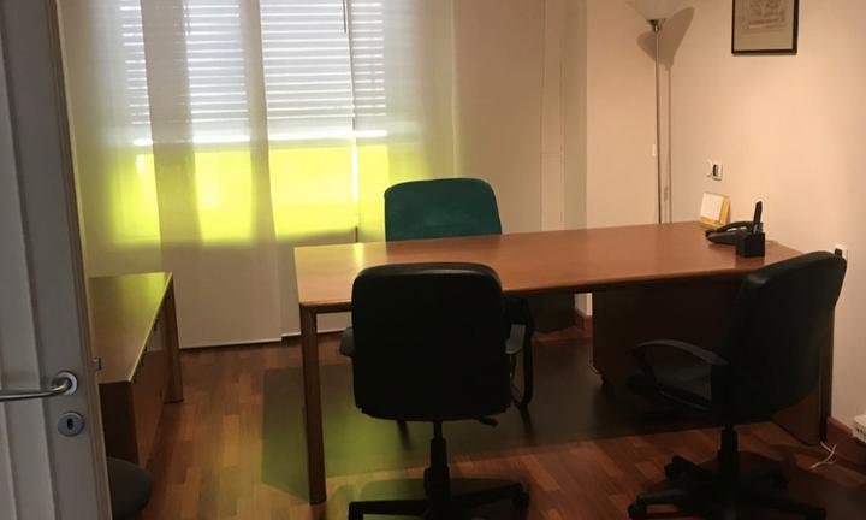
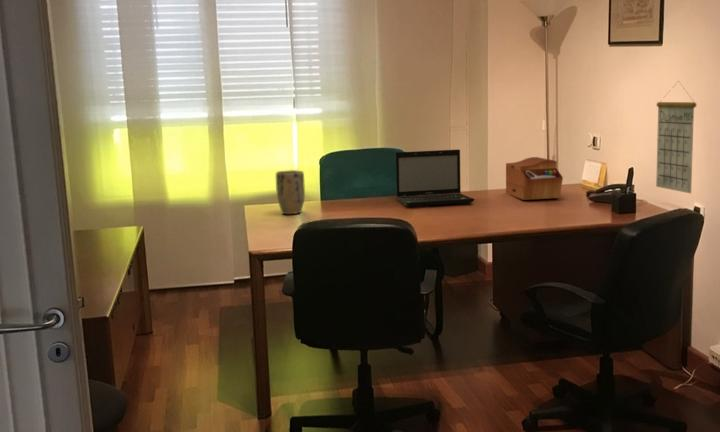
+ plant pot [275,169,306,215]
+ sewing box [505,156,564,201]
+ laptop [394,148,475,207]
+ calendar [655,81,697,194]
